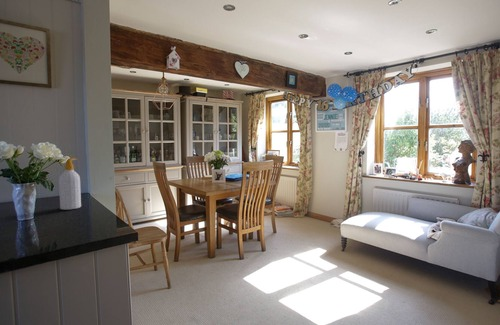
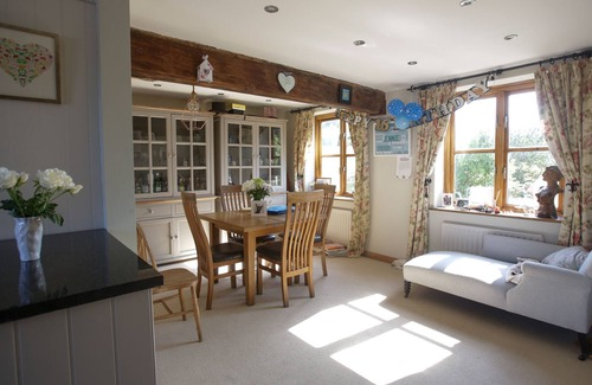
- soap bottle [58,158,82,211]
